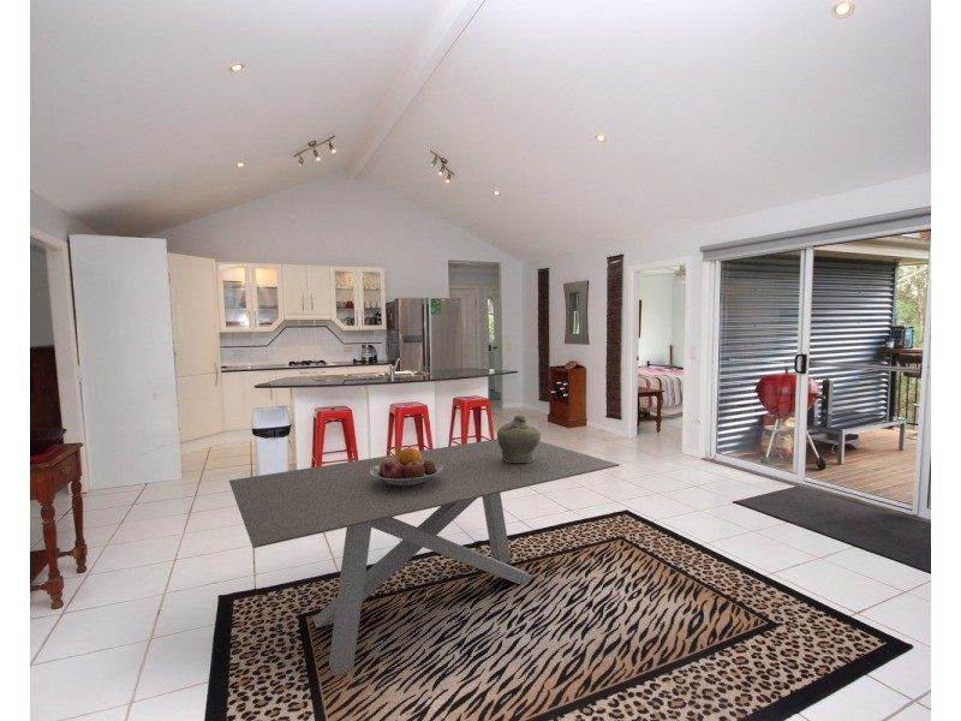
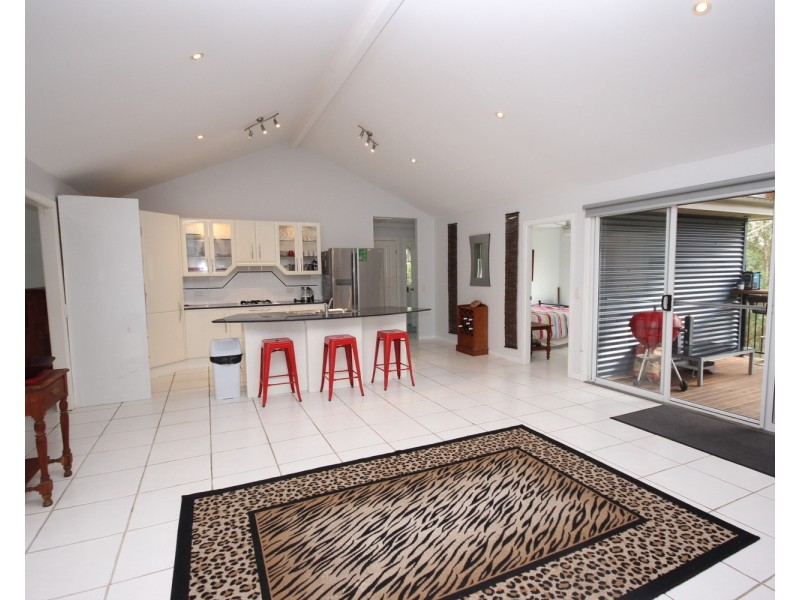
- dining table [228,437,621,677]
- jar [496,413,542,463]
- fruit bowl [370,446,443,487]
